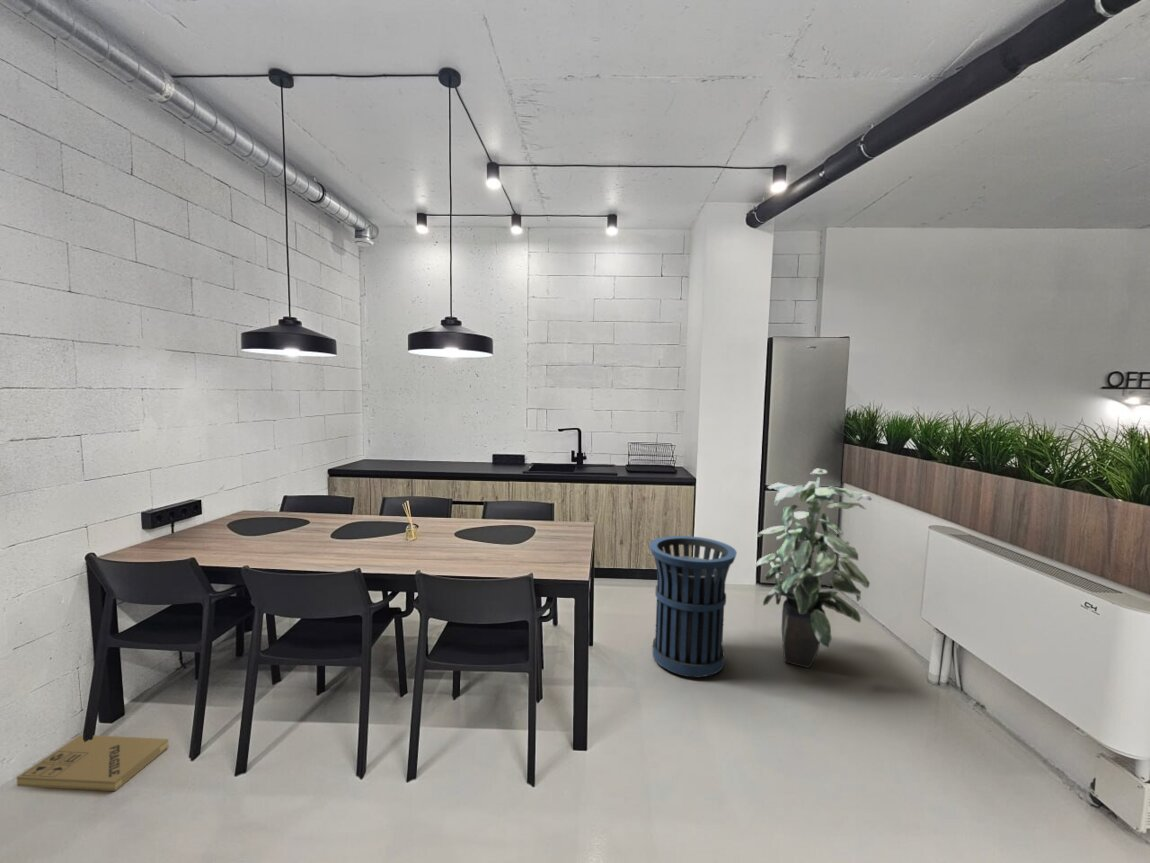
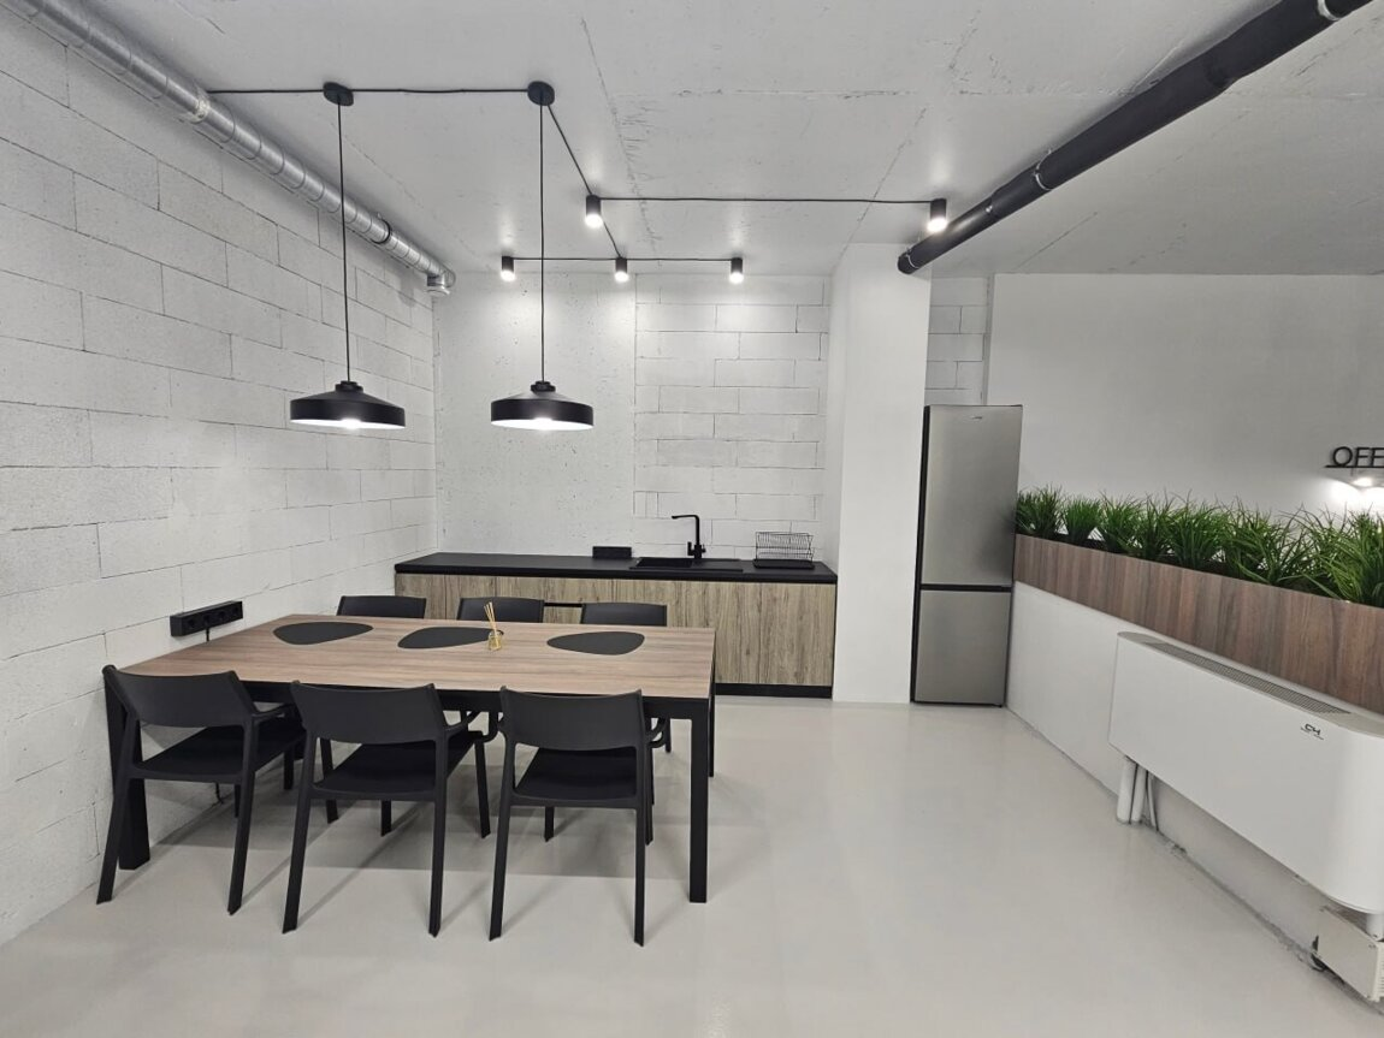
- indoor plant [754,468,873,669]
- trash can [648,535,738,678]
- cardboard box [16,734,169,792]
